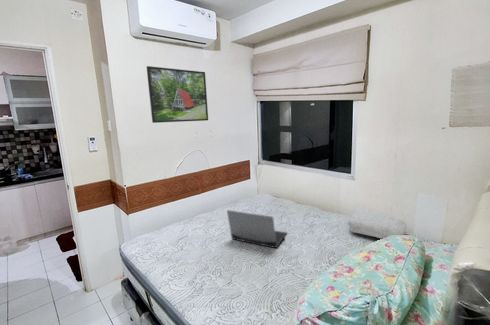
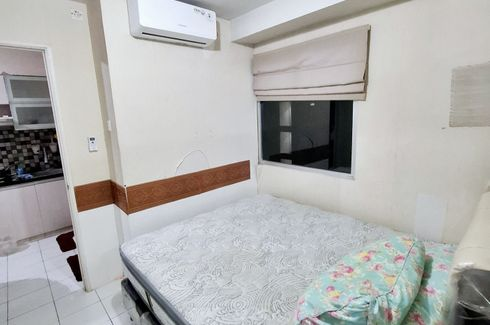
- laptop computer [226,209,288,249]
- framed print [146,65,209,124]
- soap bar [347,206,407,240]
